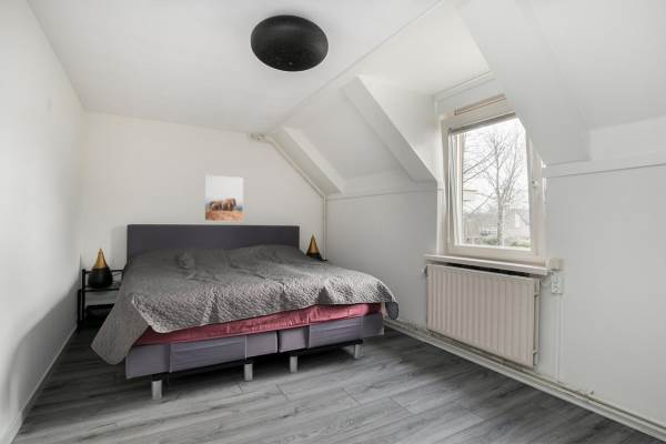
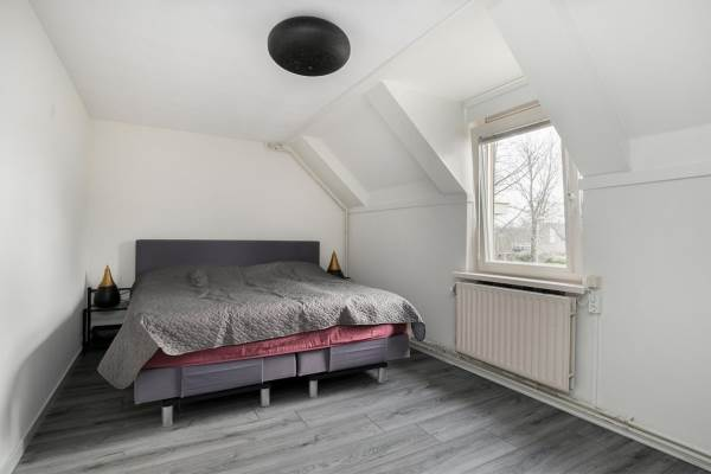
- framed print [203,174,244,222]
